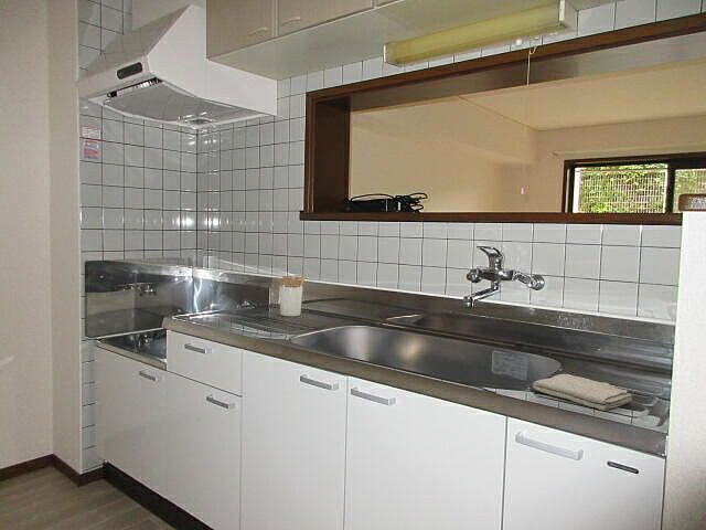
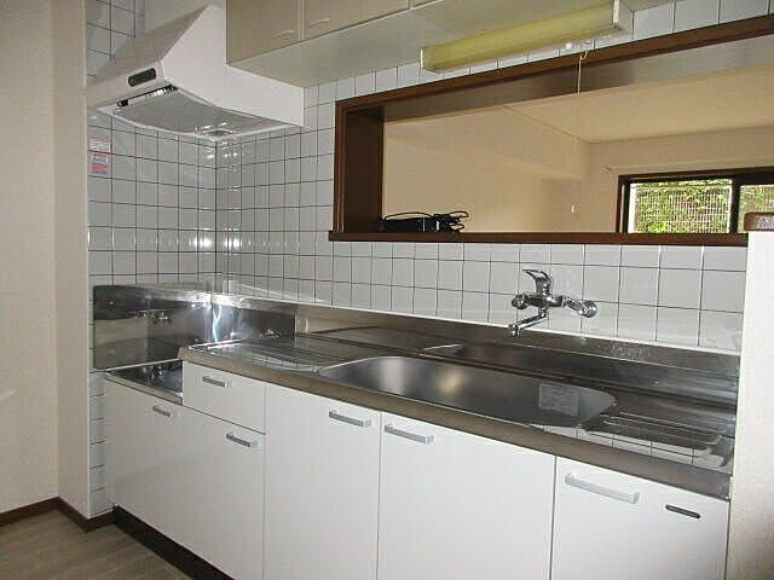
- washcloth [532,373,633,412]
- utensil holder [275,272,307,317]
